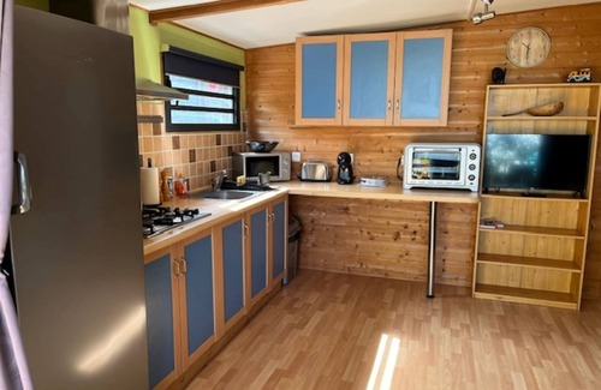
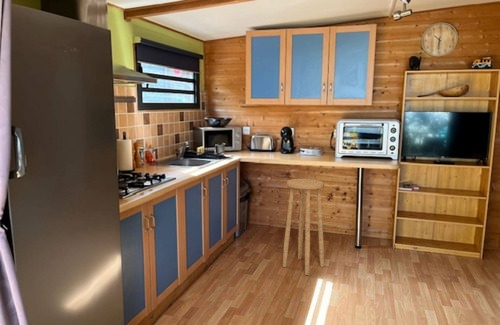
+ stool [282,178,325,276]
